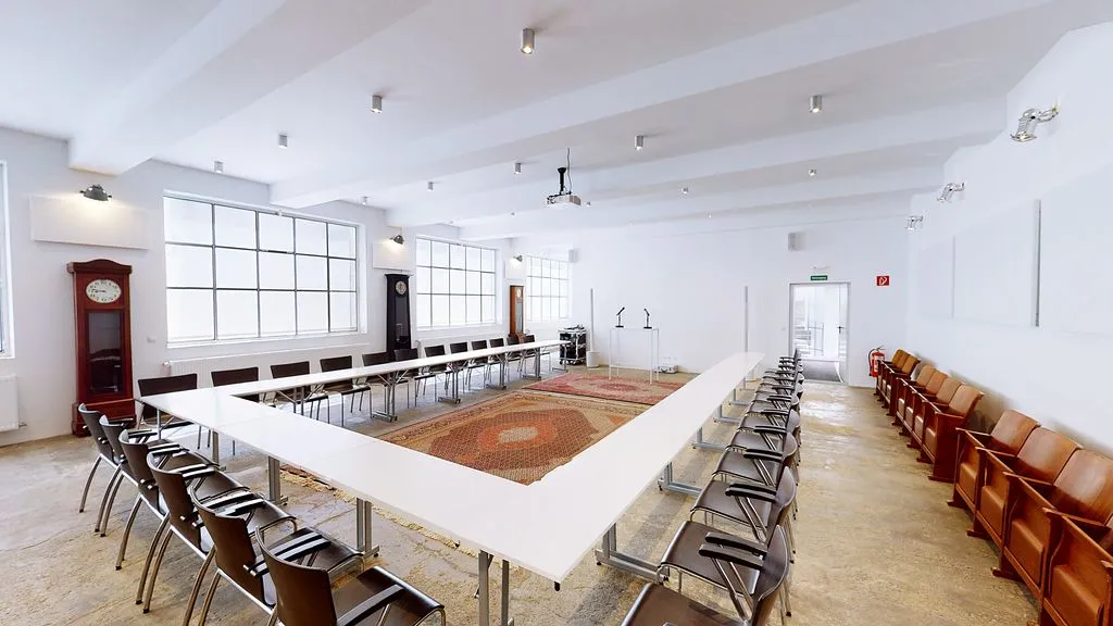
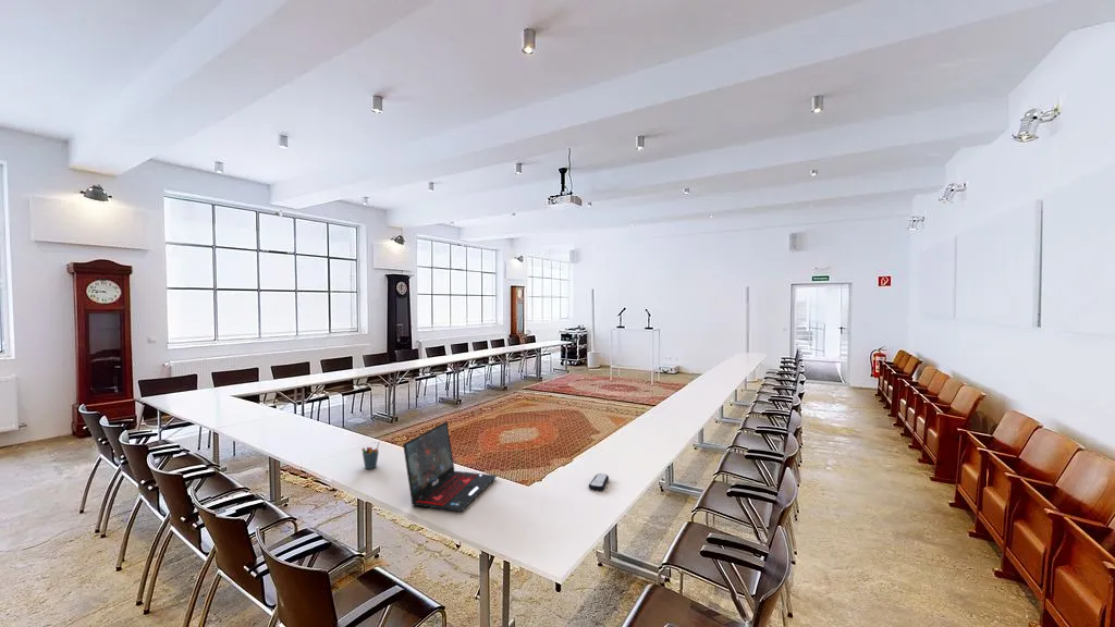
+ pen holder [360,441,380,470]
+ remote control [588,472,610,492]
+ laptop [402,420,498,513]
